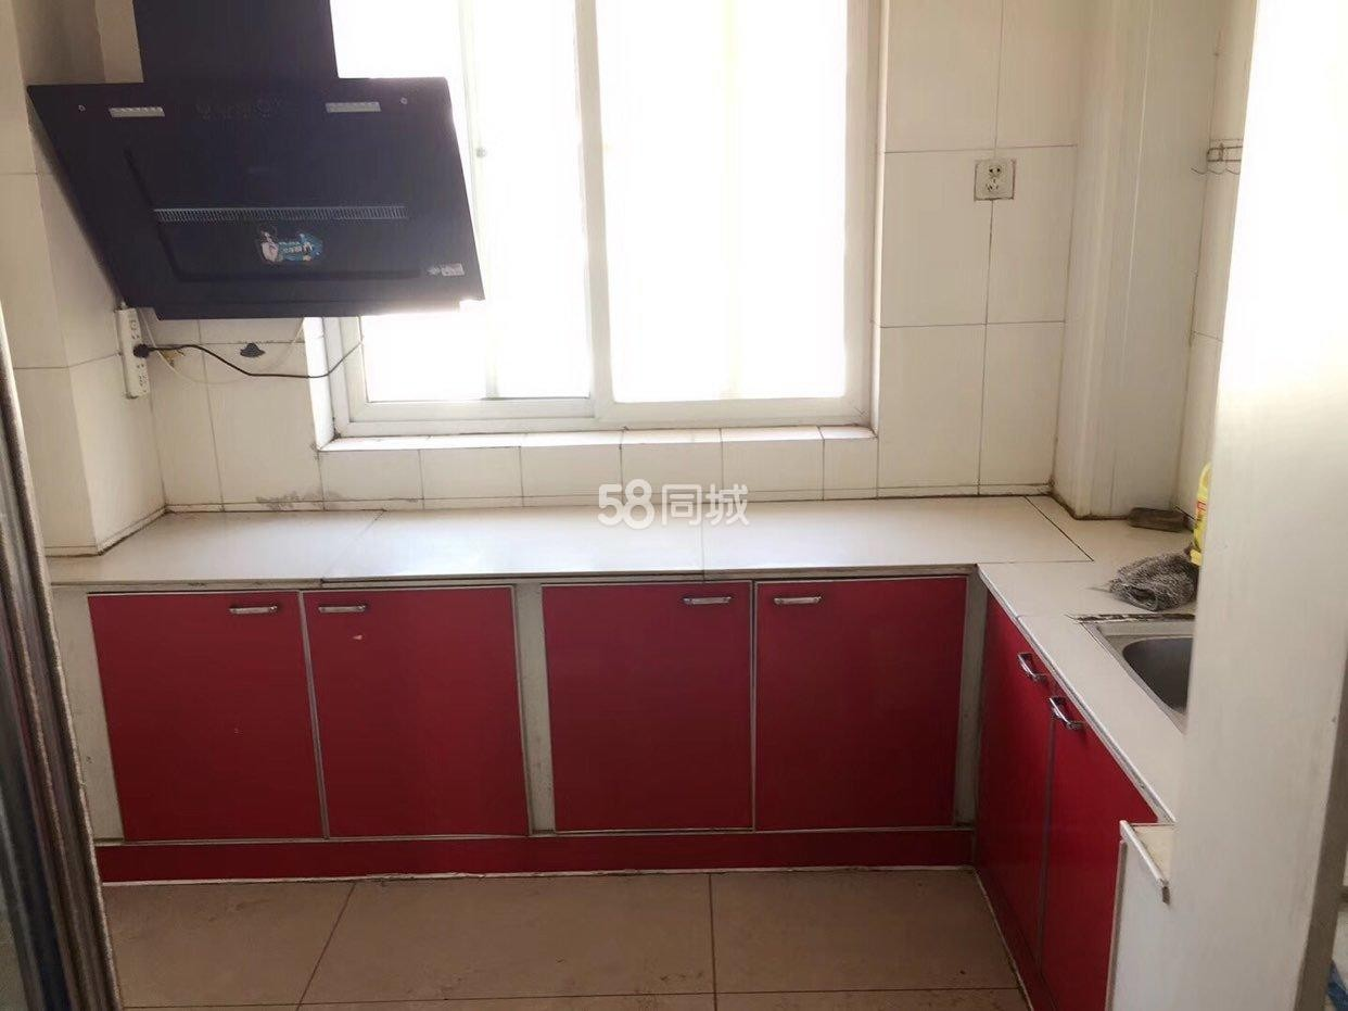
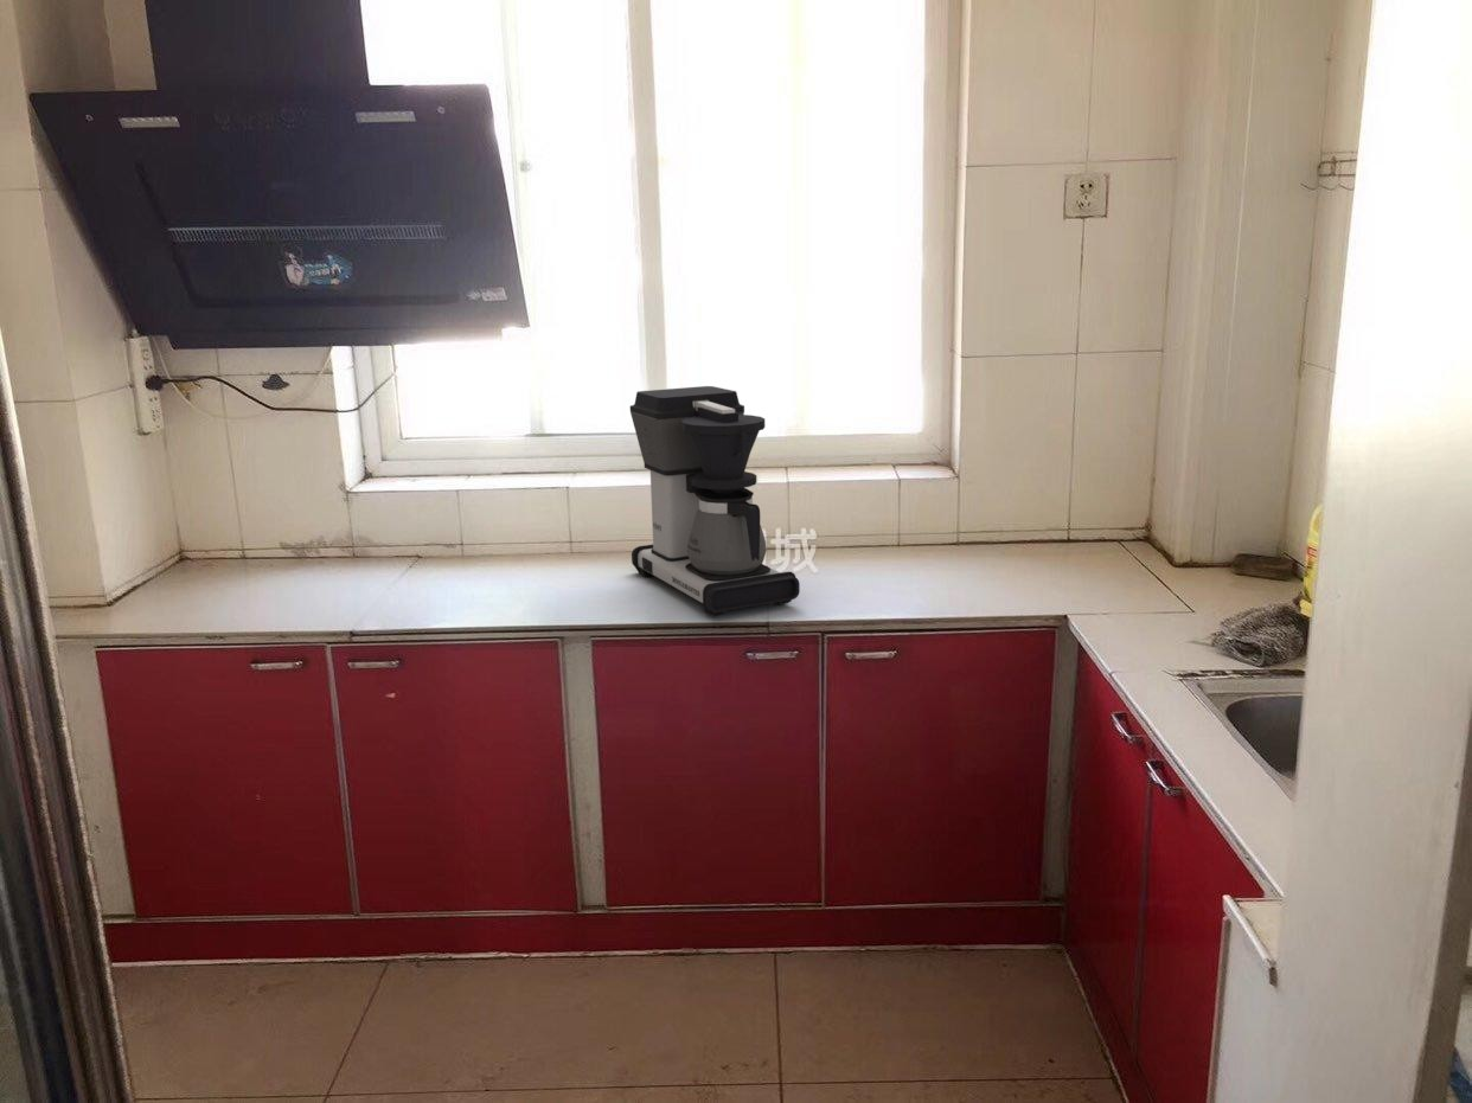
+ coffee maker [629,385,801,617]
